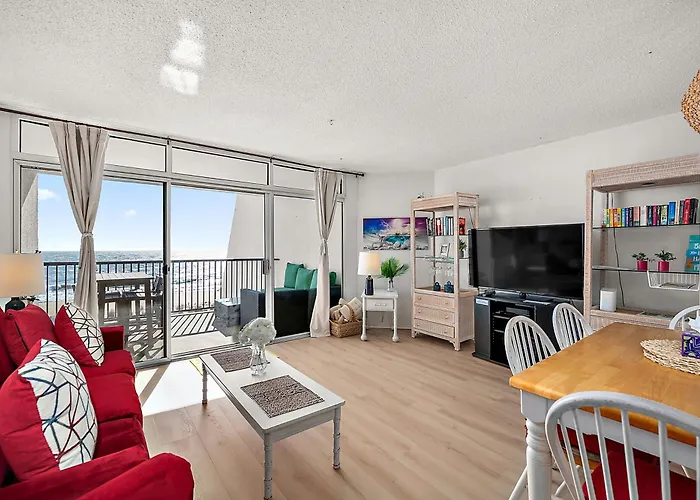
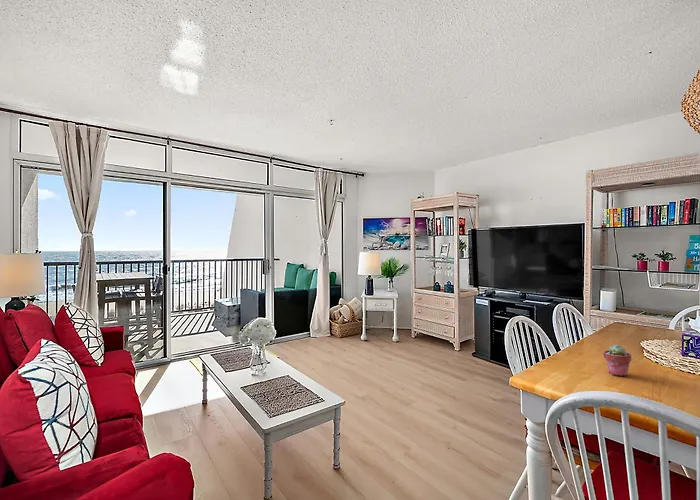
+ potted succulent [602,344,632,377]
